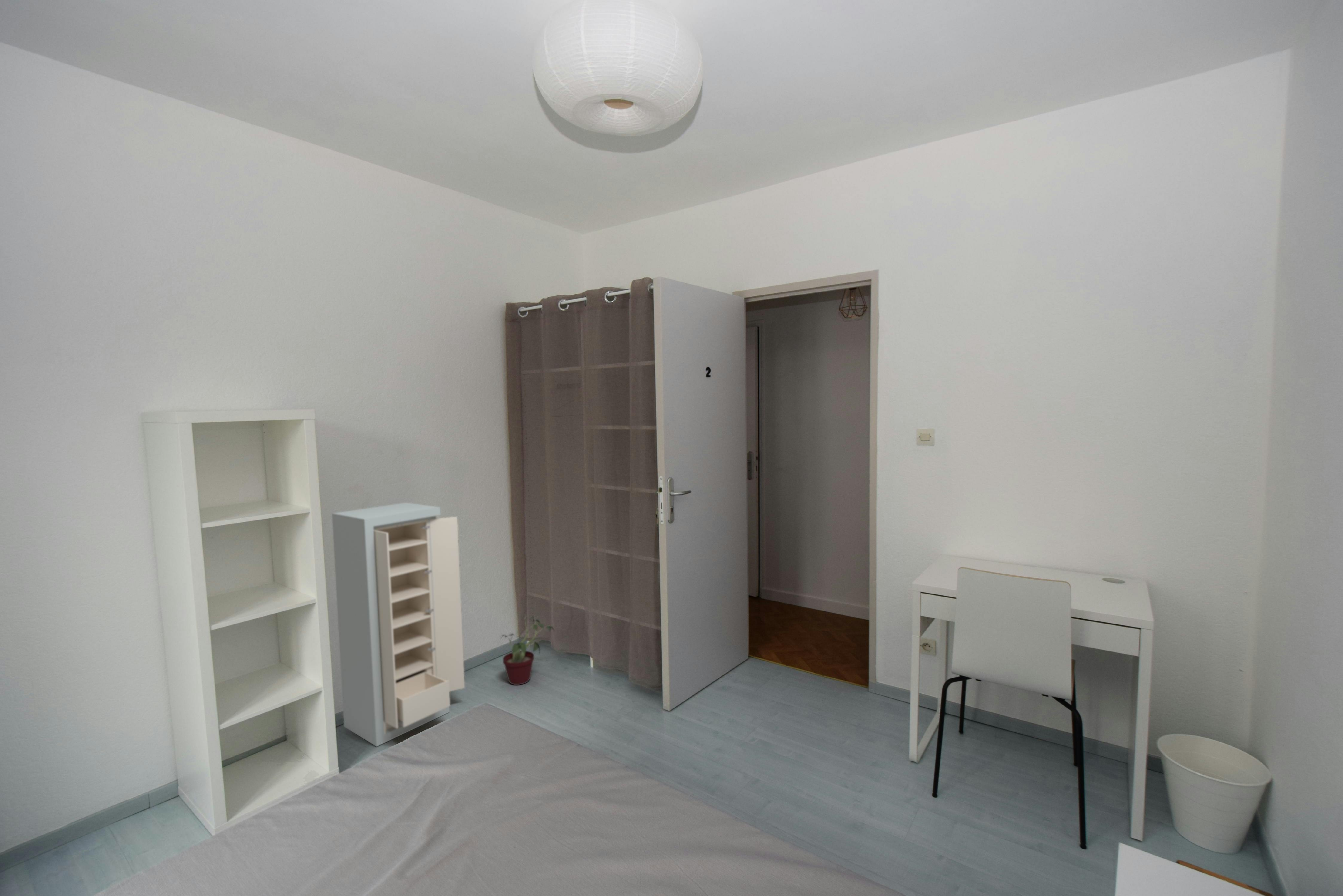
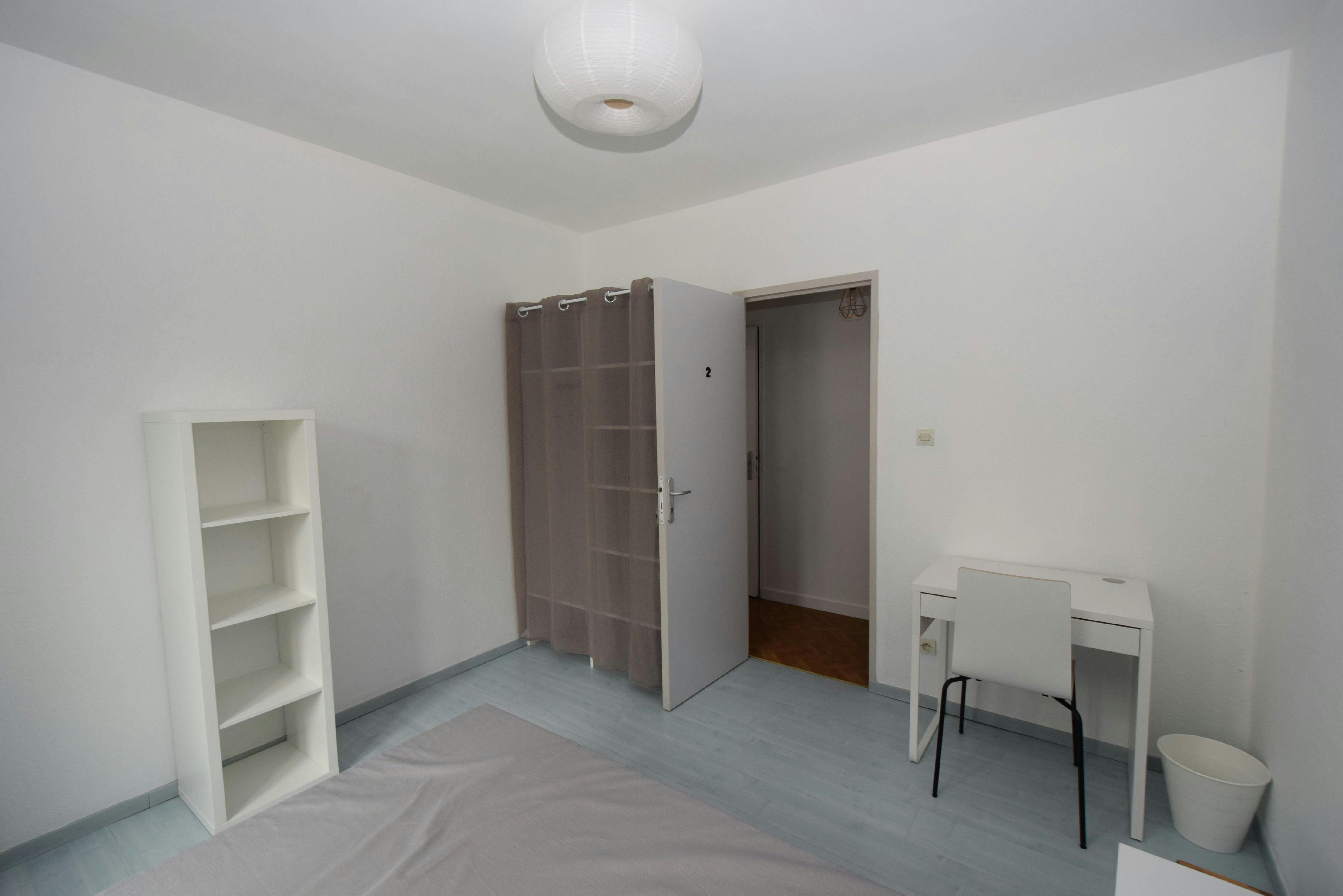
- storage cabinet [331,502,465,747]
- potted plant [500,614,555,685]
